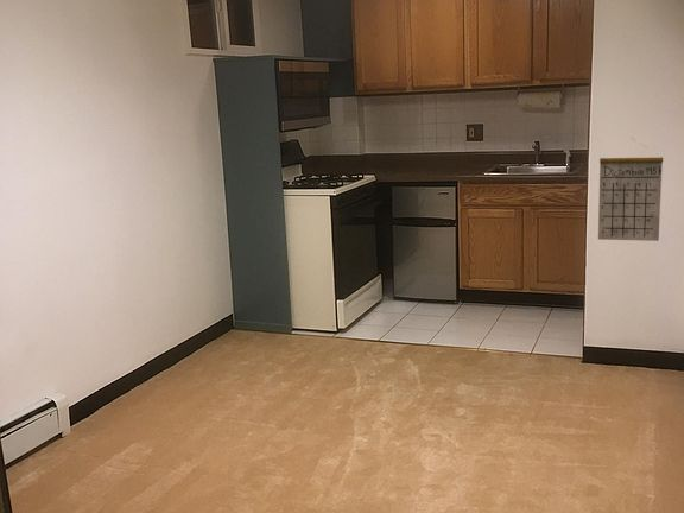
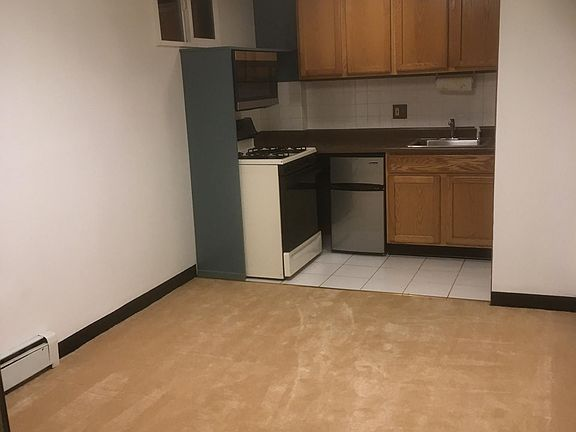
- calendar [597,137,664,242]
